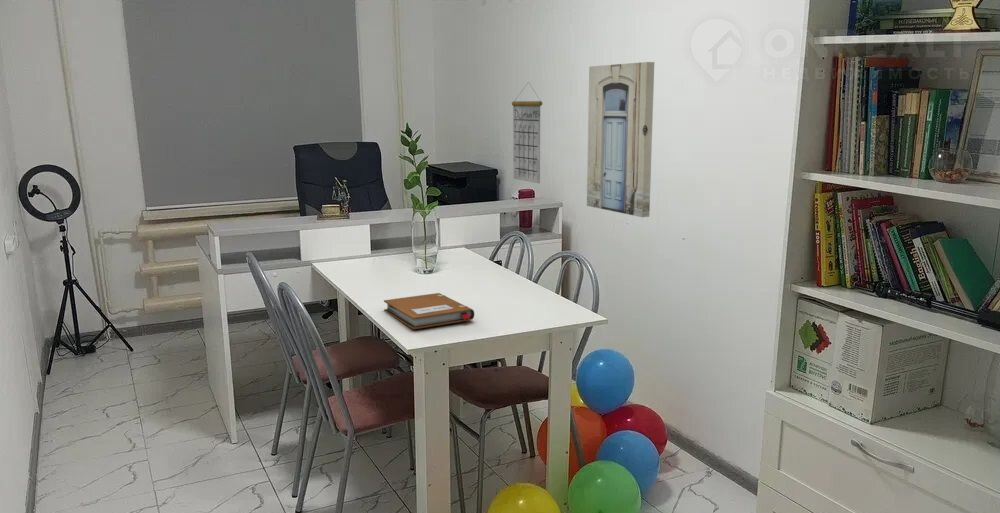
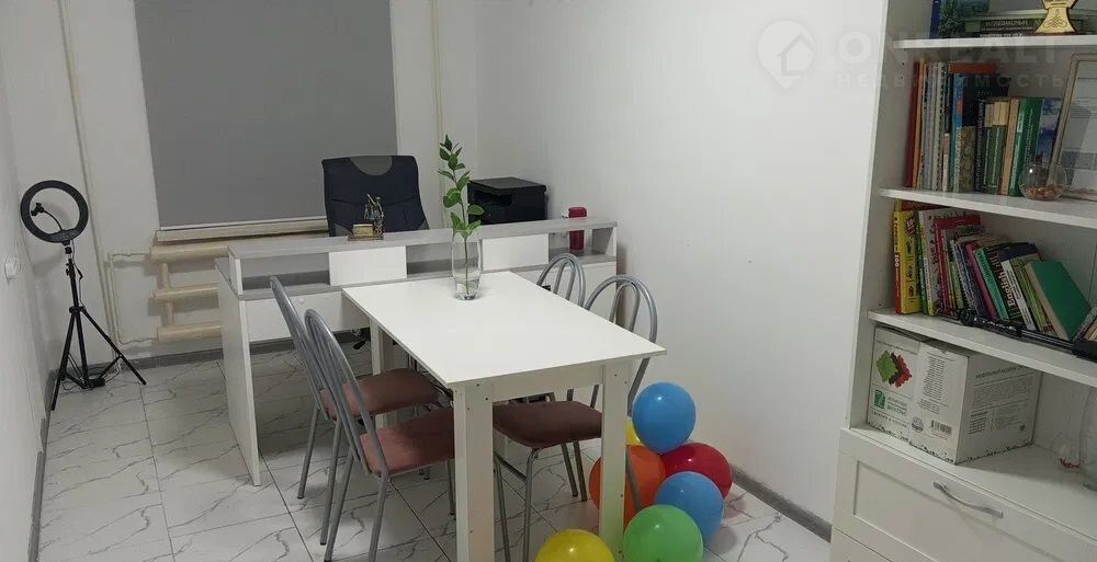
- calendar [511,82,543,184]
- wall art [586,61,655,218]
- notebook [383,292,475,330]
